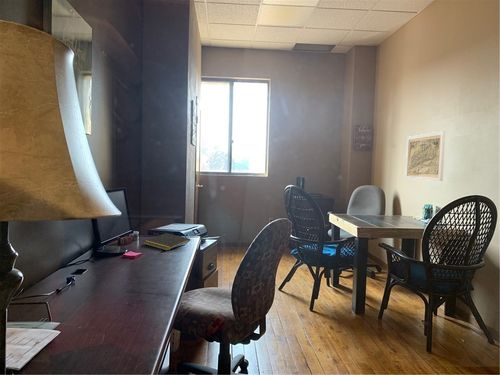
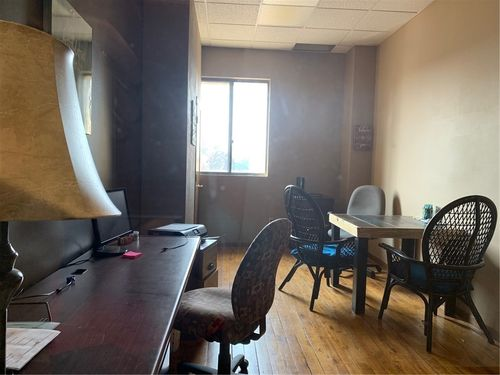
- map [404,130,446,182]
- notepad [143,232,191,252]
